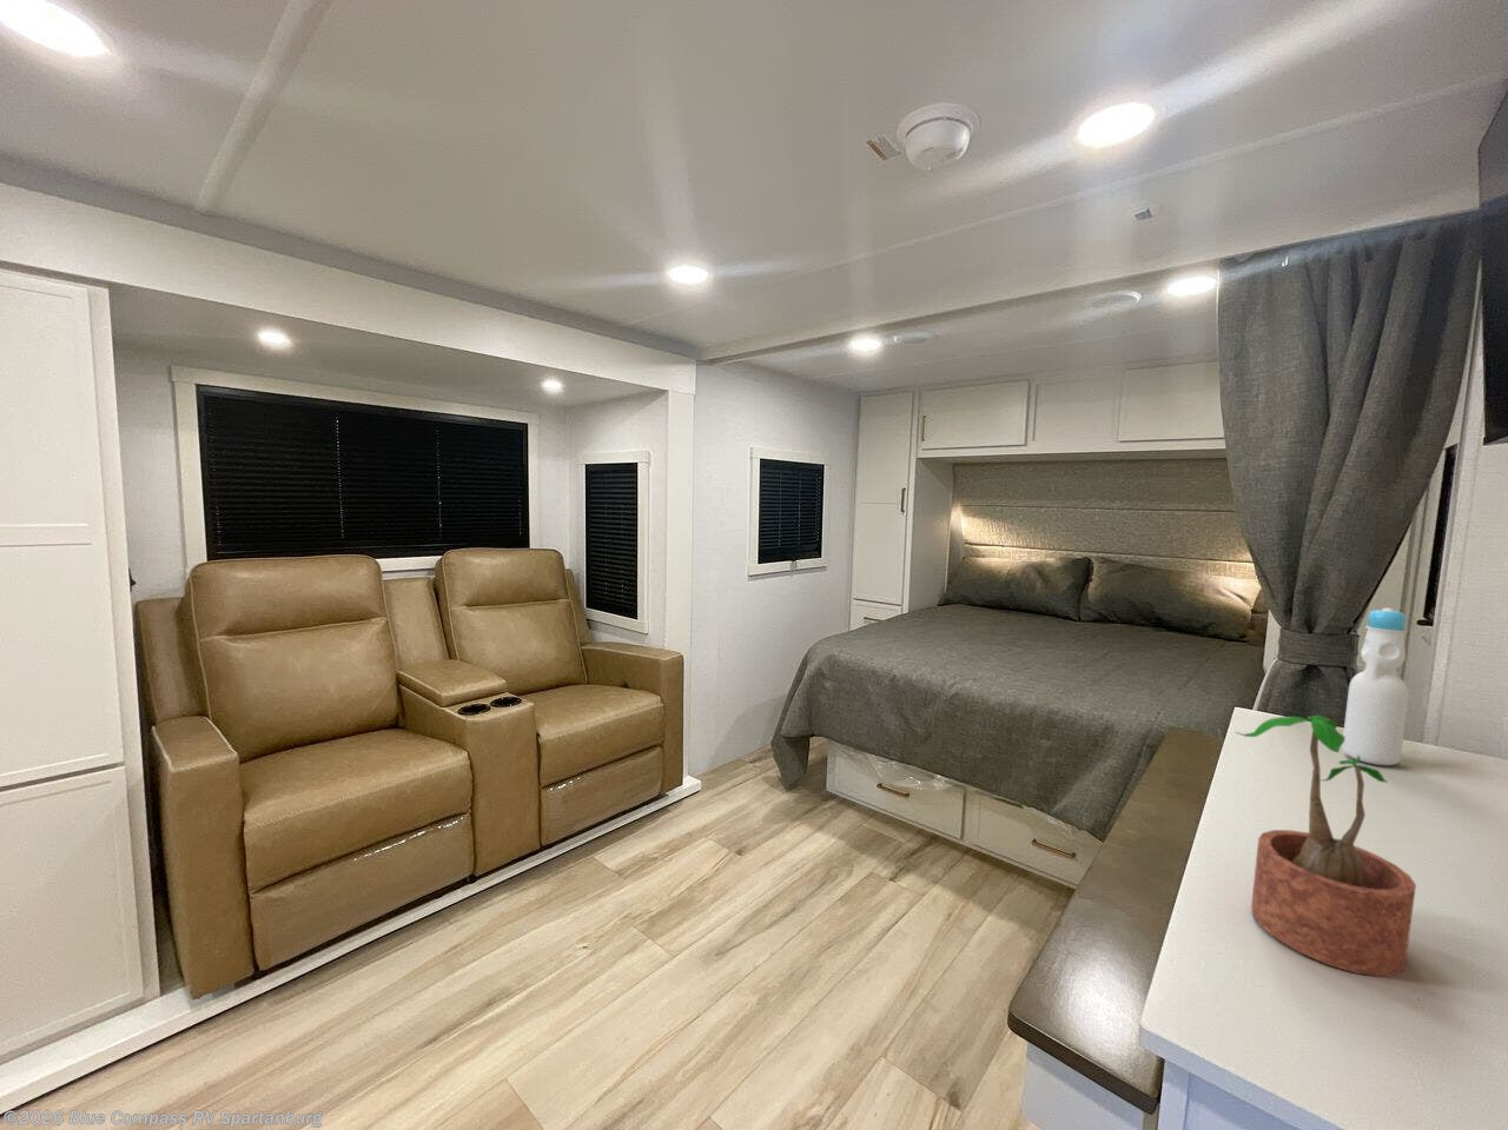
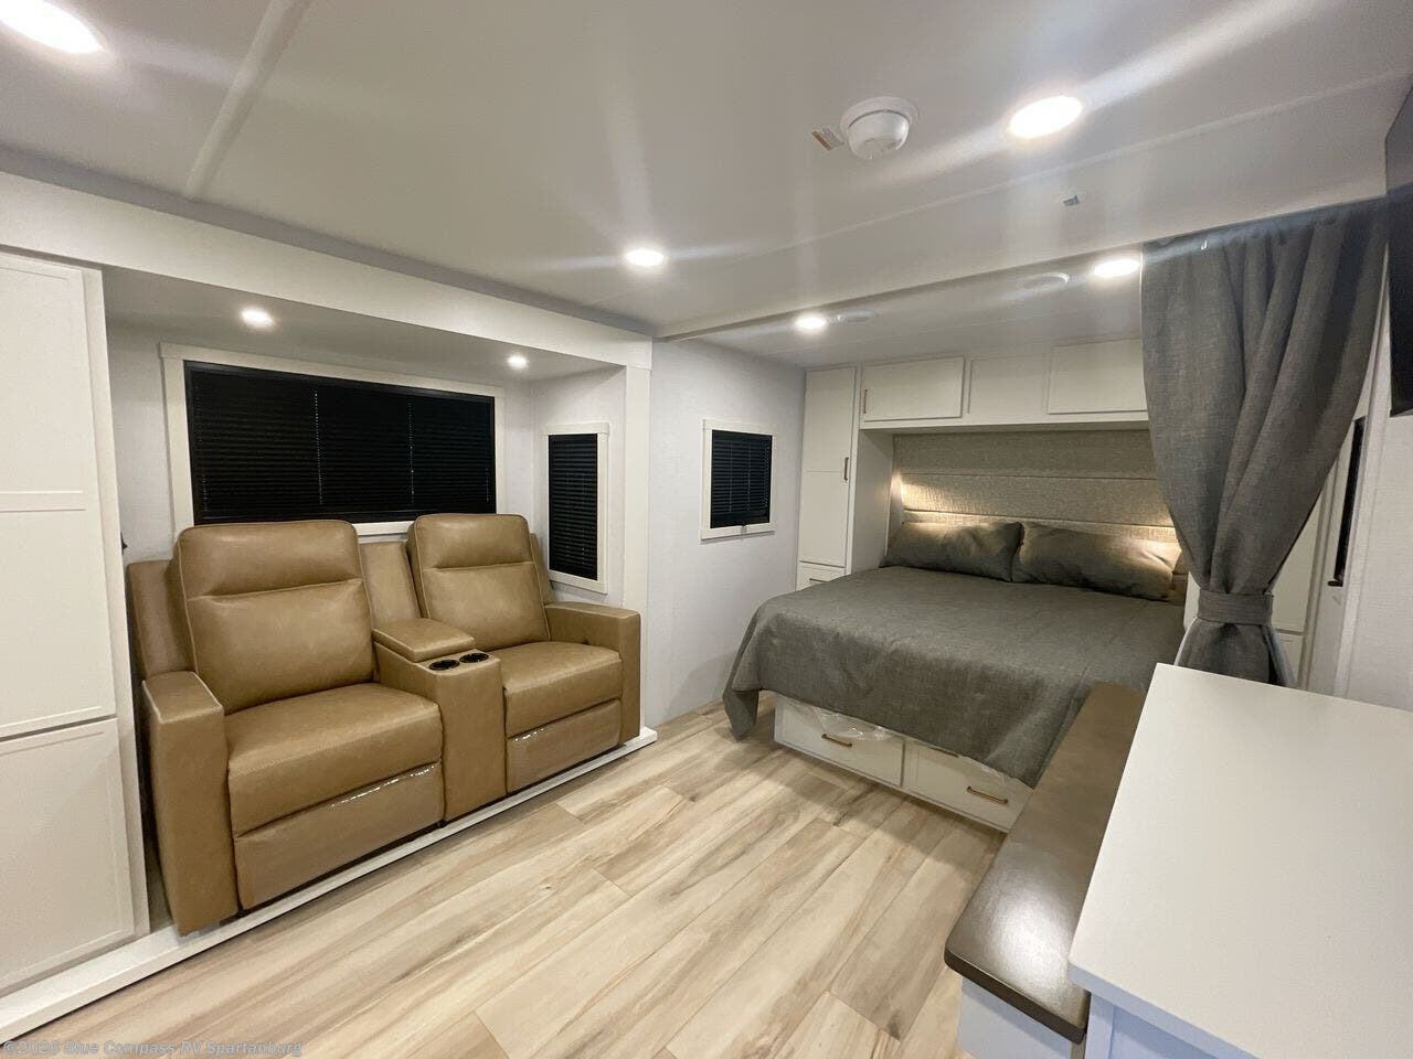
- potted plant [1235,713,1418,977]
- bottle [1341,608,1411,767]
